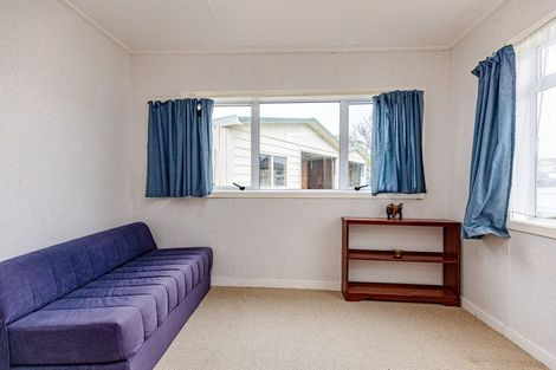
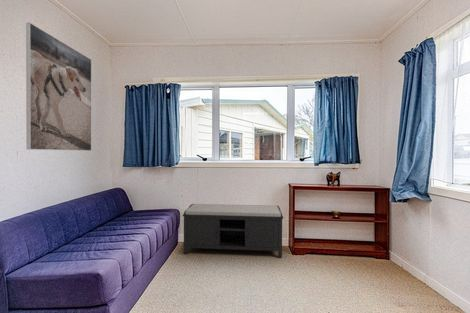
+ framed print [25,21,92,152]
+ bench [182,203,284,259]
